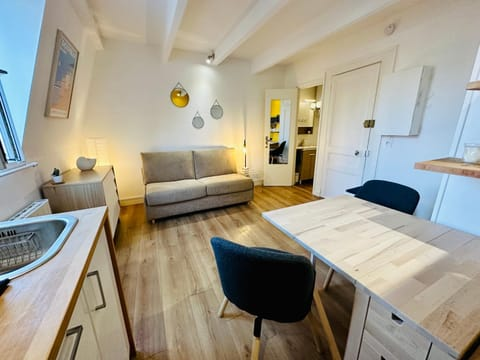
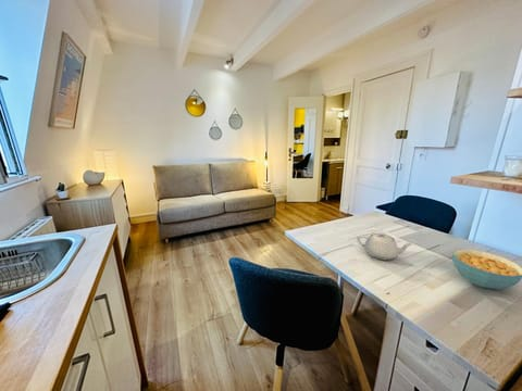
+ teapot [356,231,414,261]
+ cereal bowl [451,248,522,290]
